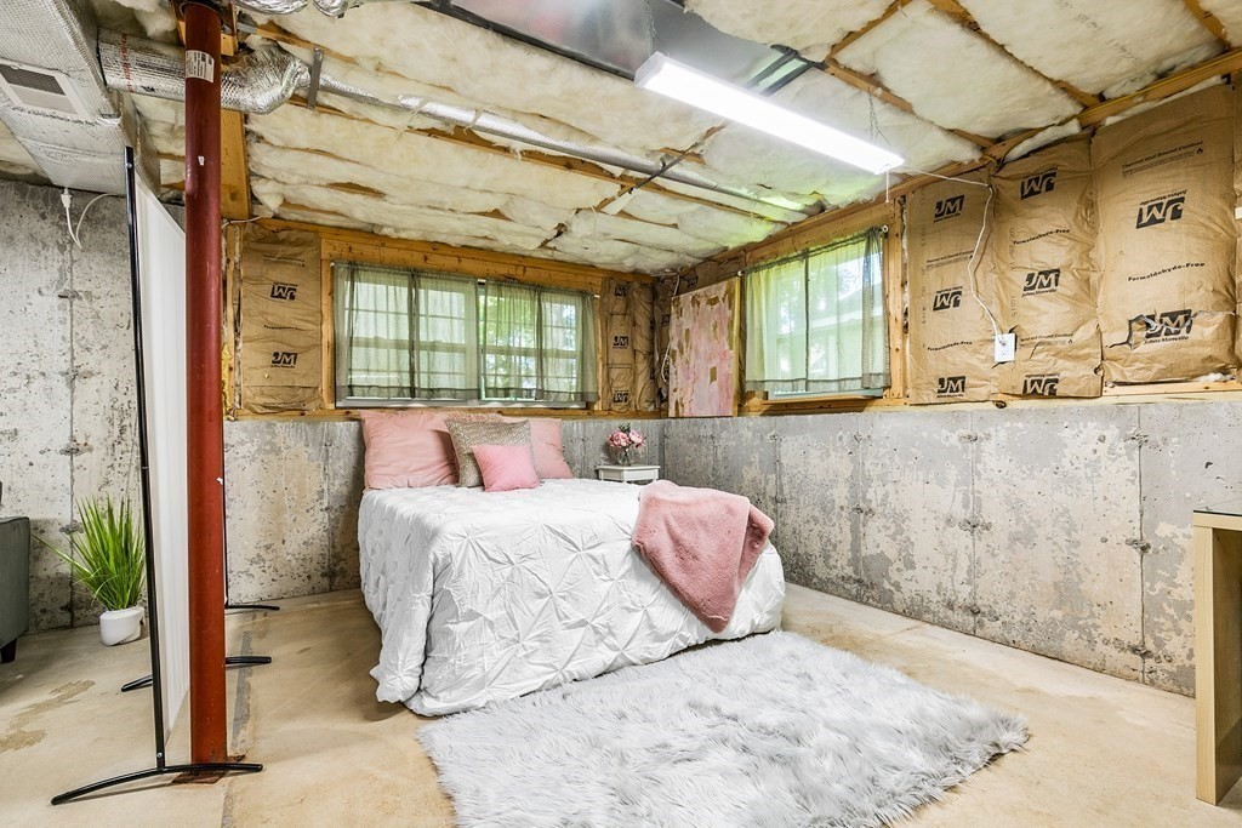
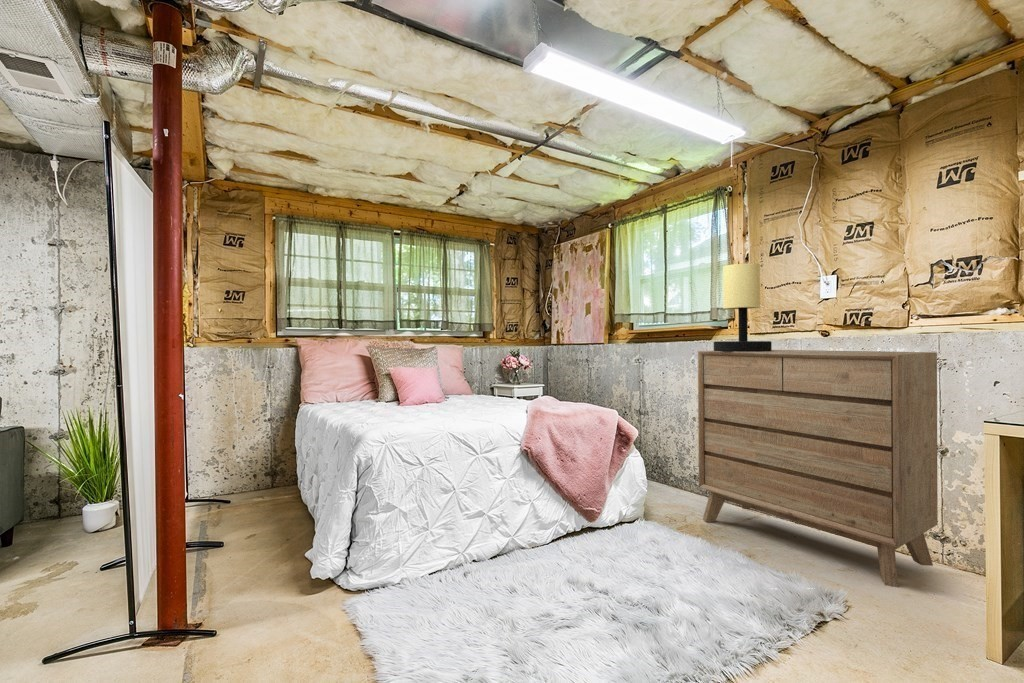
+ dresser [697,349,939,588]
+ table lamp [713,262,773,352]
